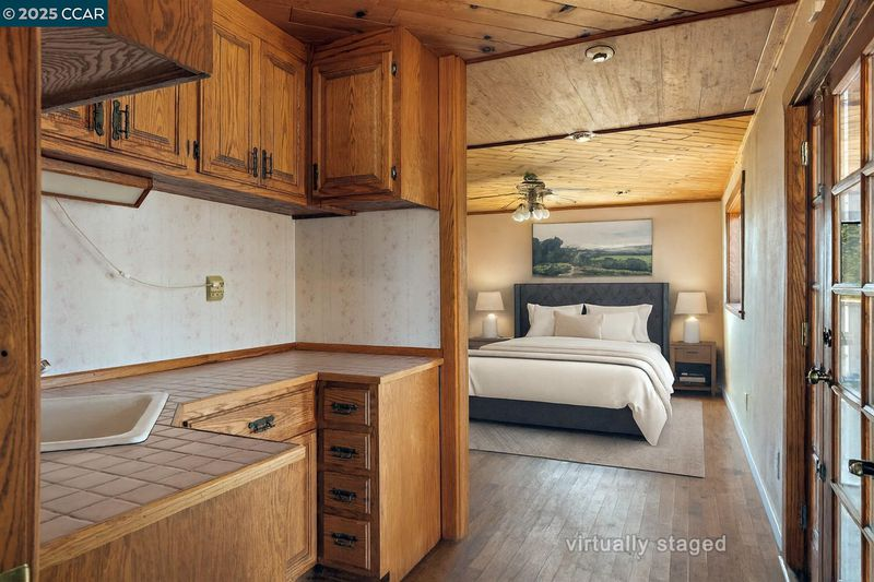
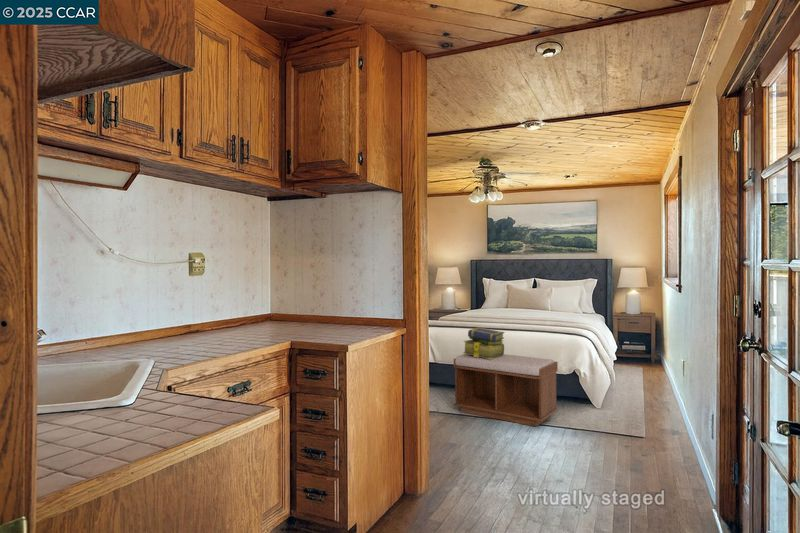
+ bench [453,353,559,427]
+ stack of books [462,326,506,359]
